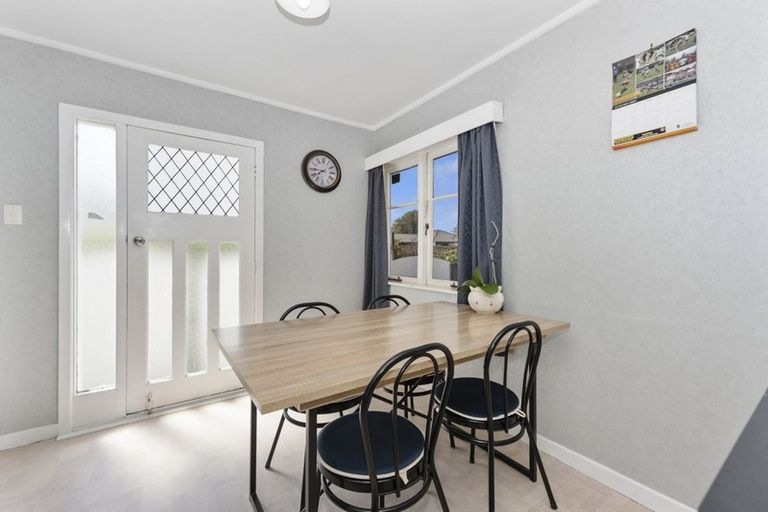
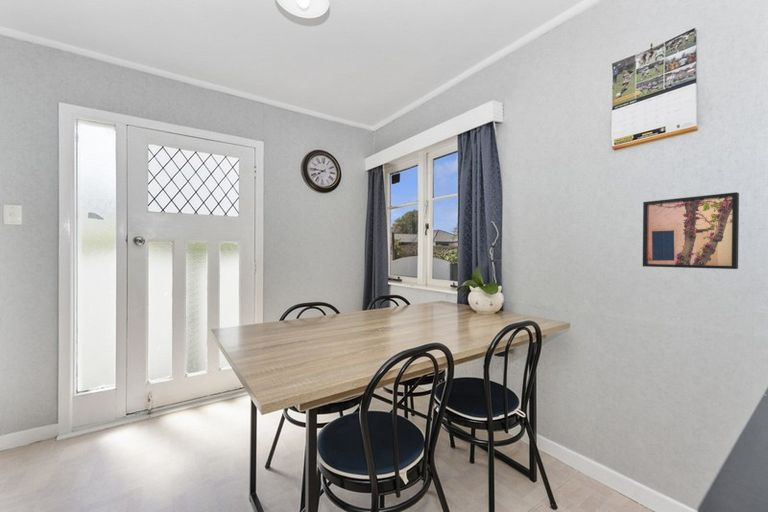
+ wall art [642,191,740,270]
